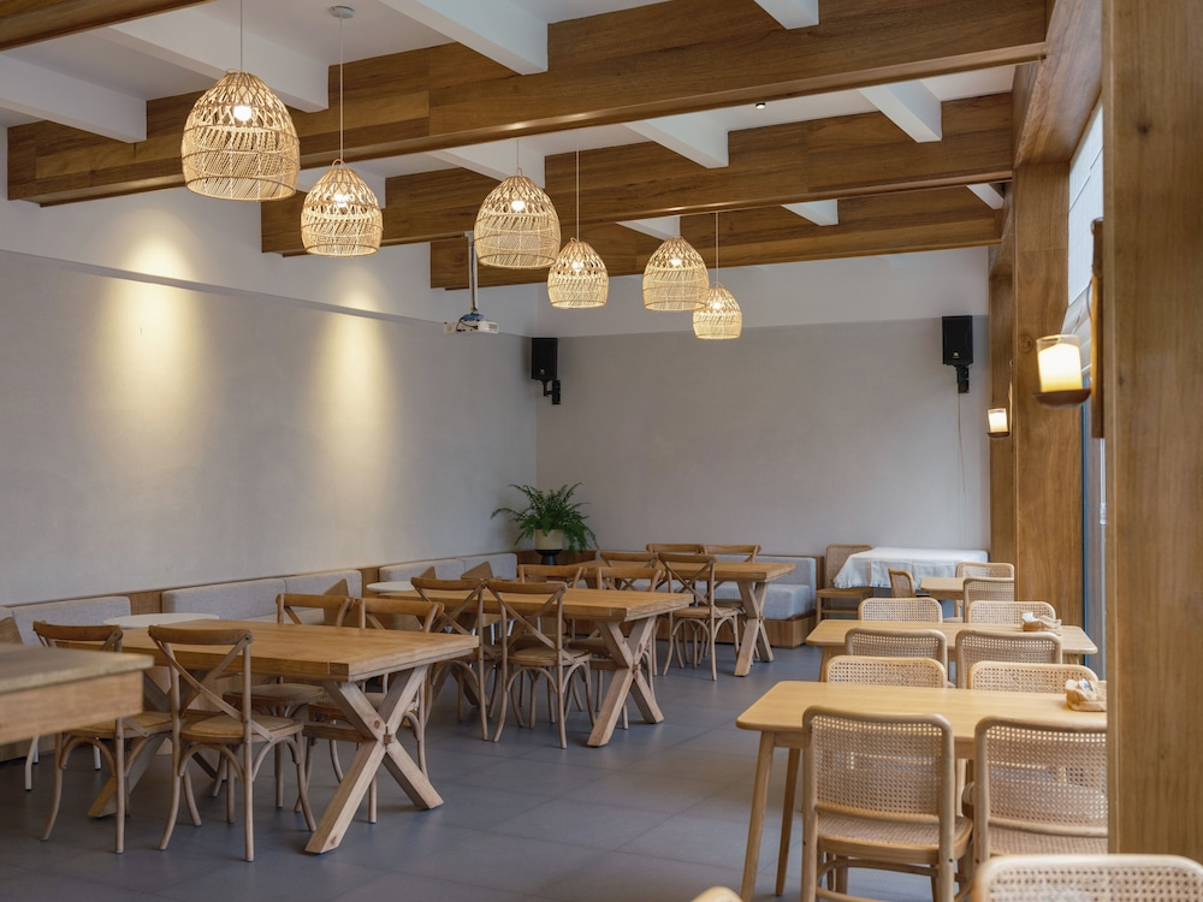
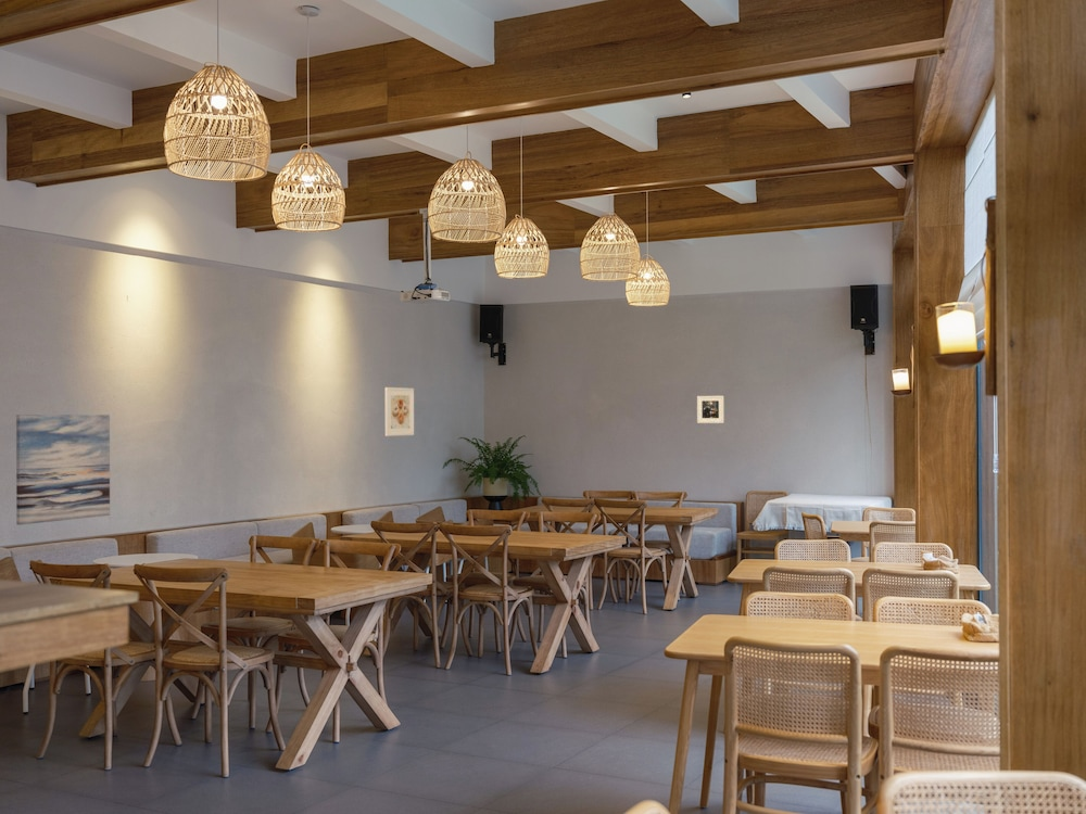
+ wall art [15,414,111,526]
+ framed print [696,395,725,424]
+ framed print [383,386,415,437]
